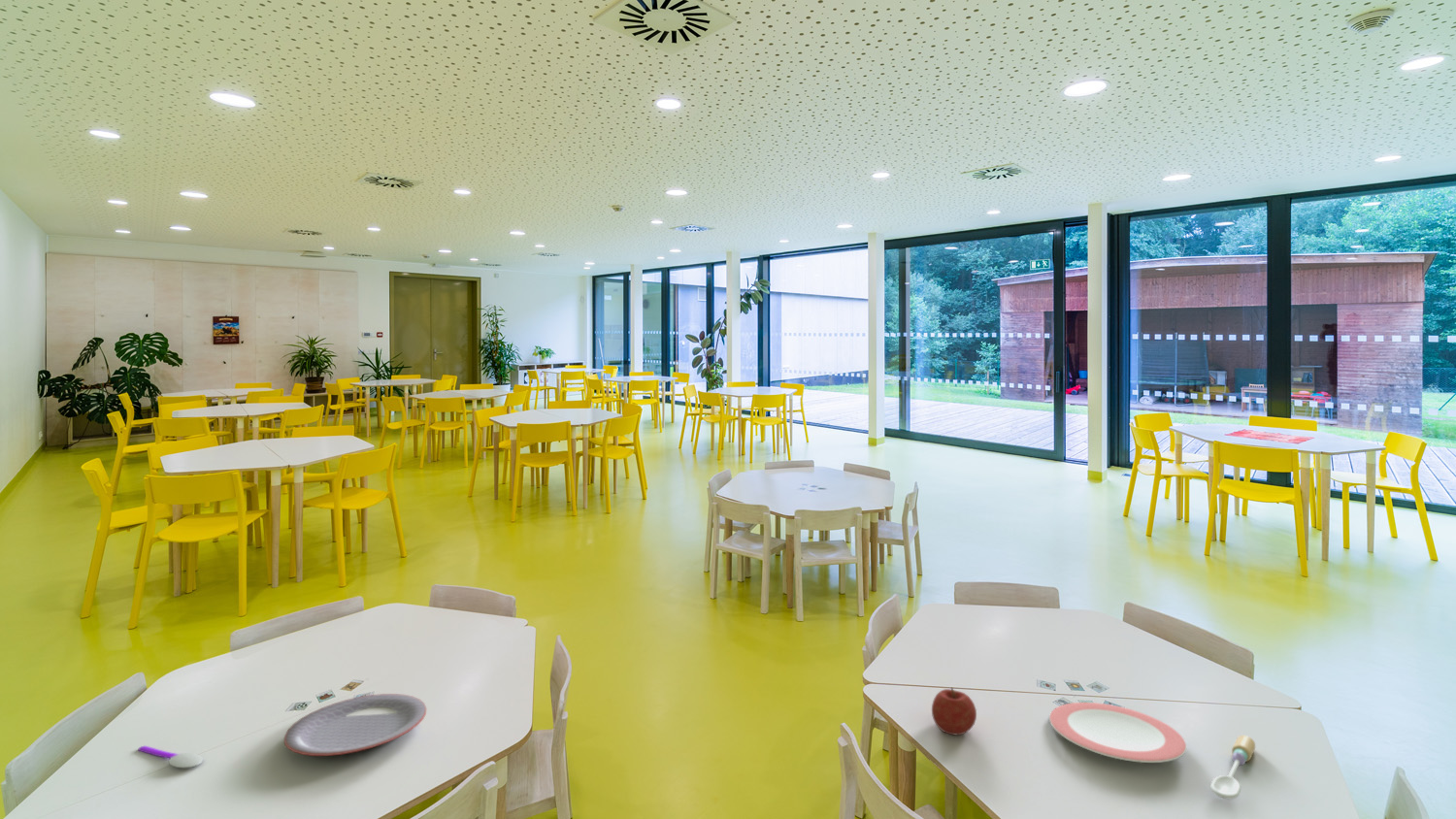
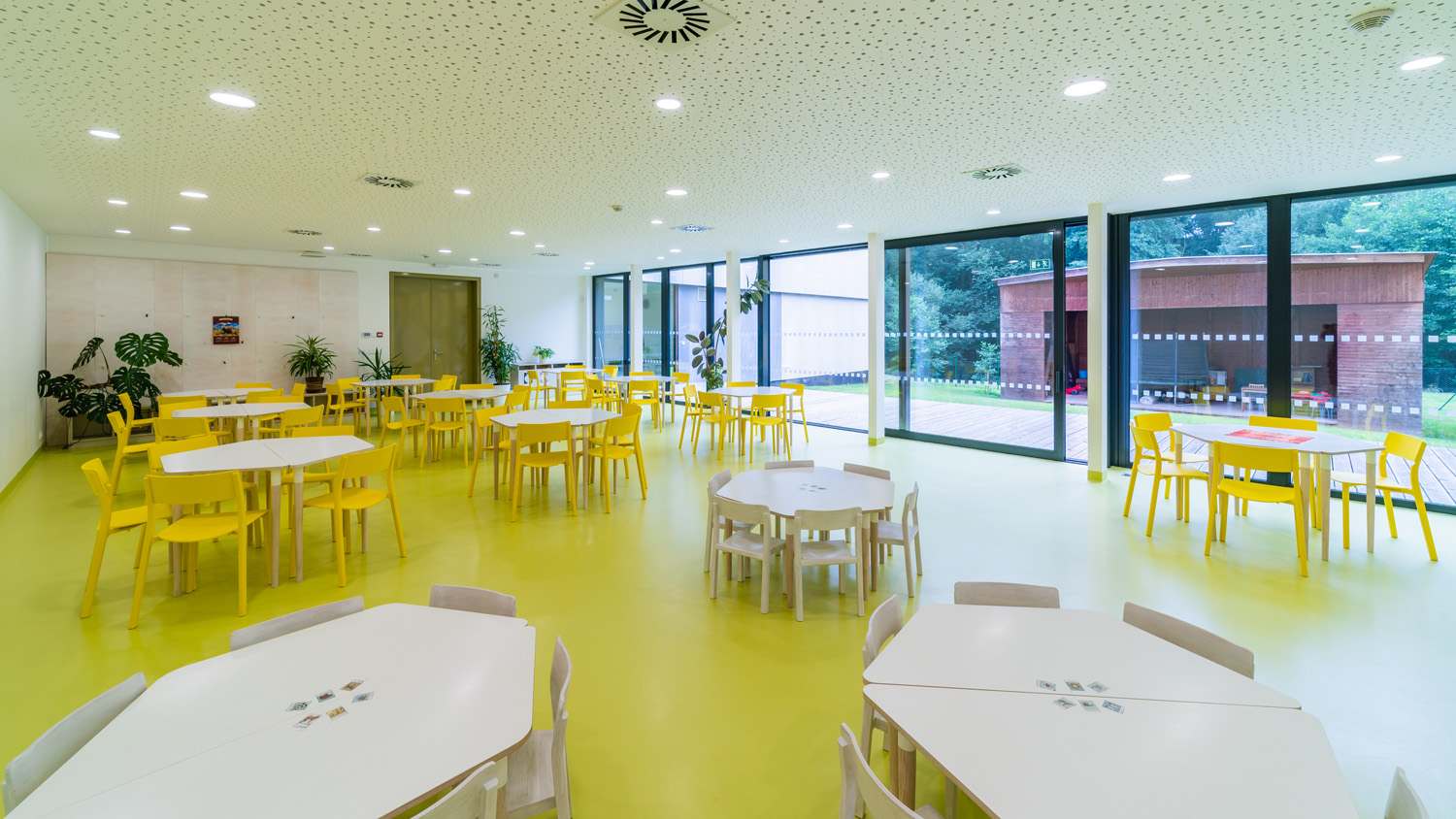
- spoon [137,745,204,769]
- plate [1048,702,1187,764]
- fruit [931,687,977,736]
- spoon [1209,735,1256,800]
- plate [283,693,427,757]
